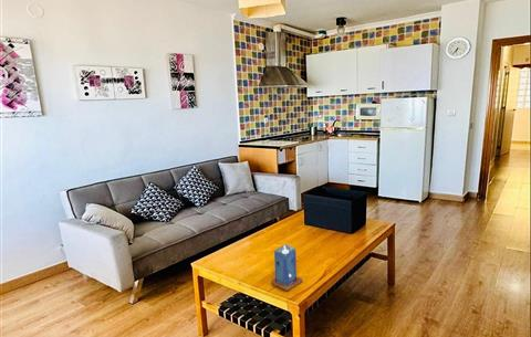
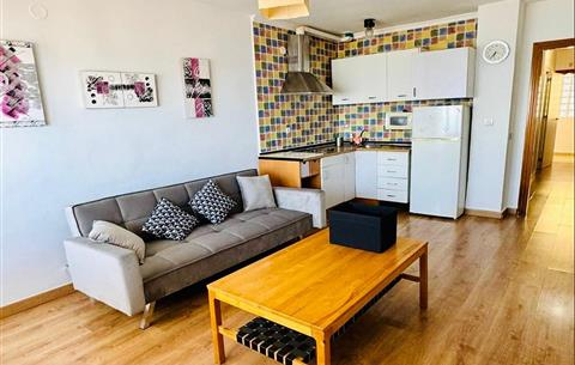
- candle [270,243,304,292]
